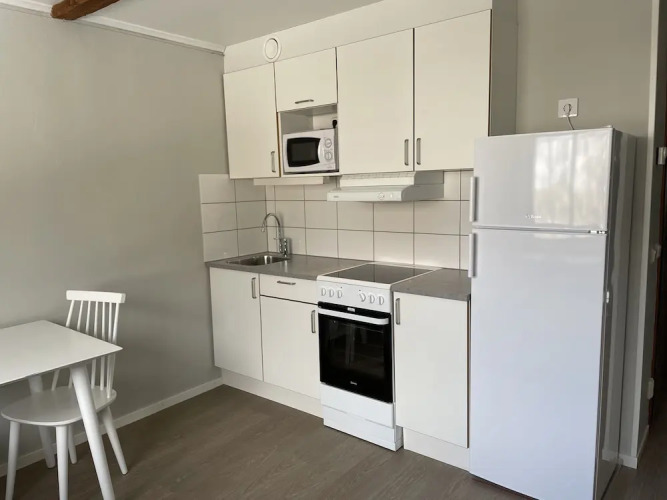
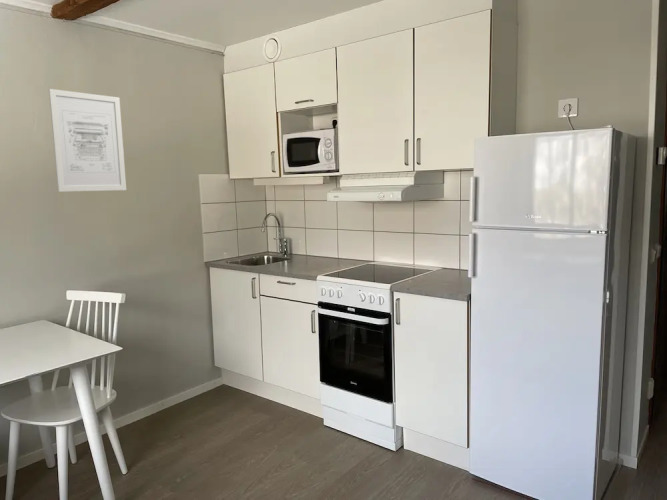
+ wall art [48,88,127,193]
